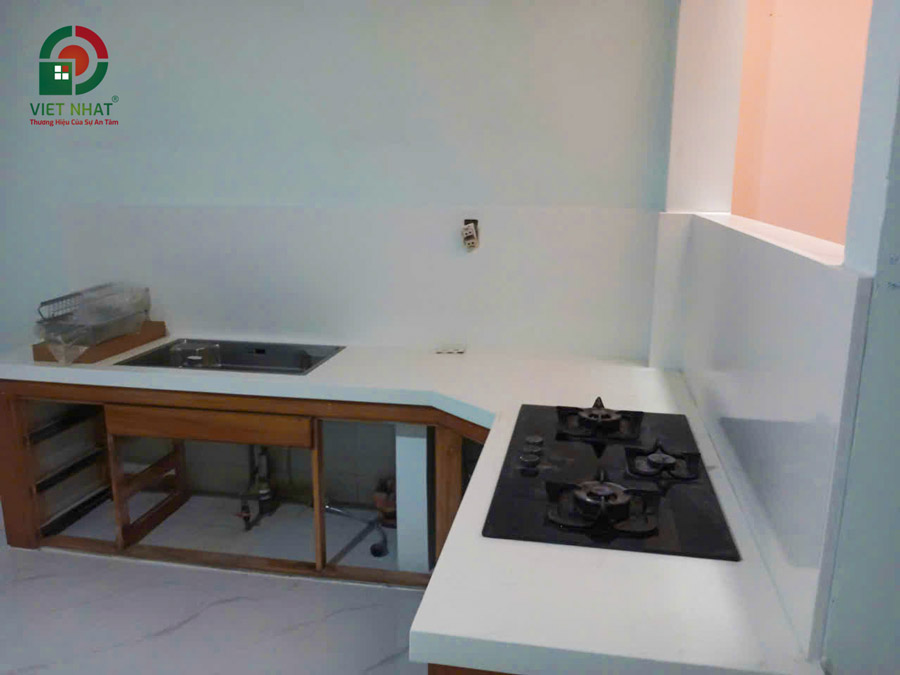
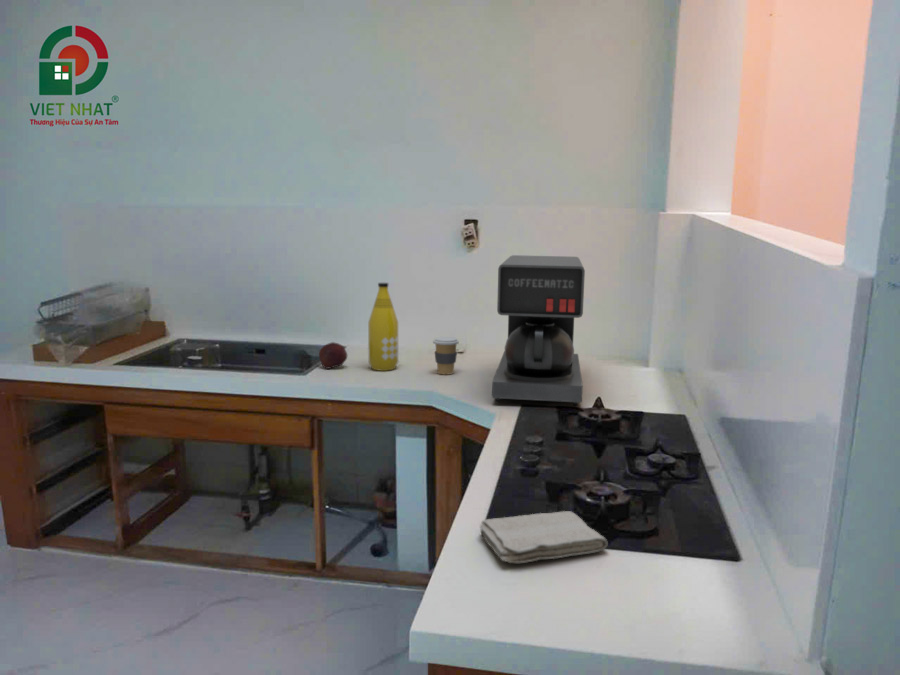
+ bottle [367,281,399,372]
+ coffee maker [491,254,586,406]
+ washcloth [479,510,609,564]
+ apple [318,341,348,370]
+ coffee cup [432,336,460,375]
